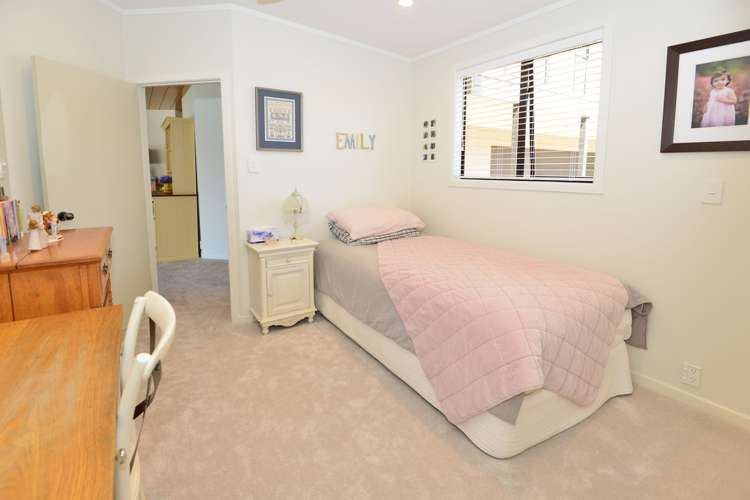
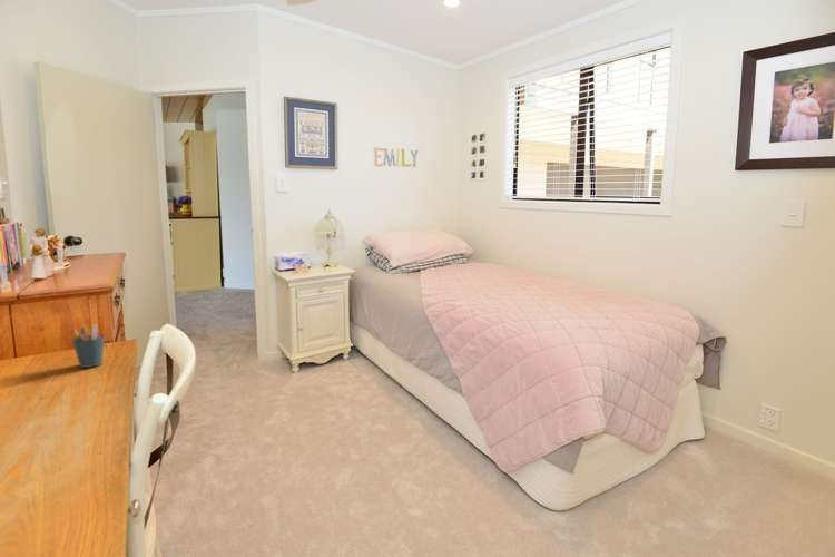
+ pen holder [69,323,106,369]
